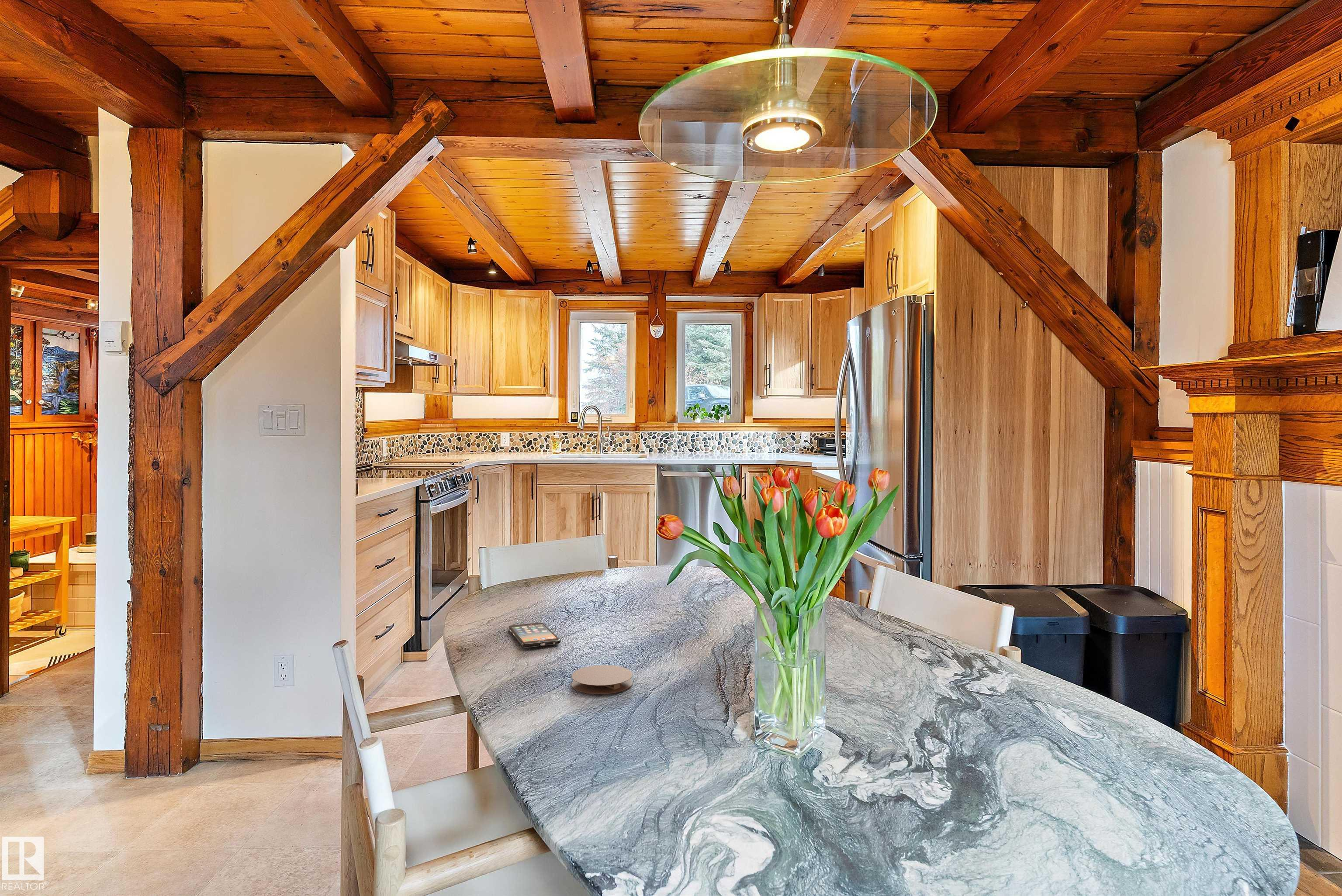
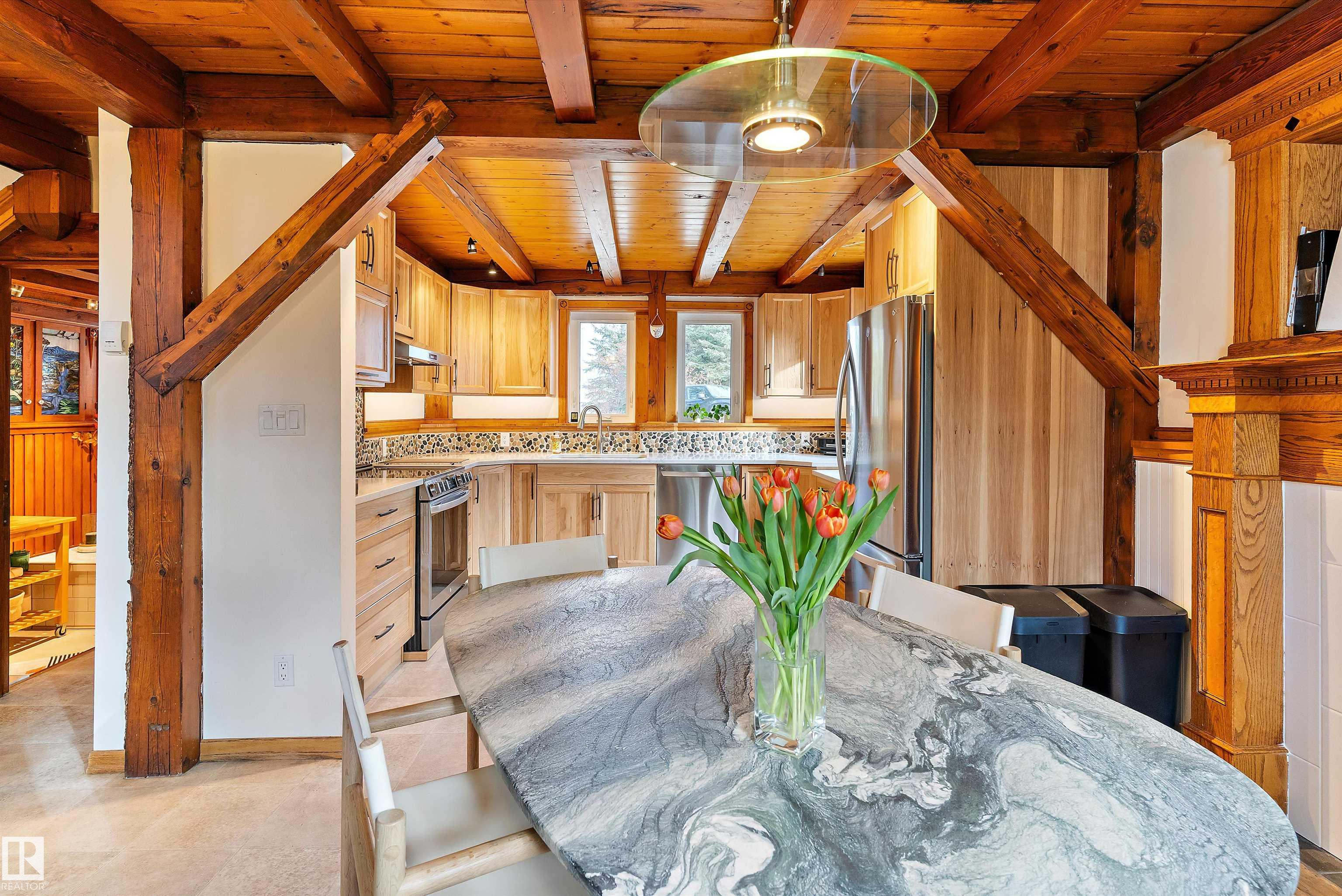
- coaster [571,665,633,695]
- smartphone [508,622,561,648]
